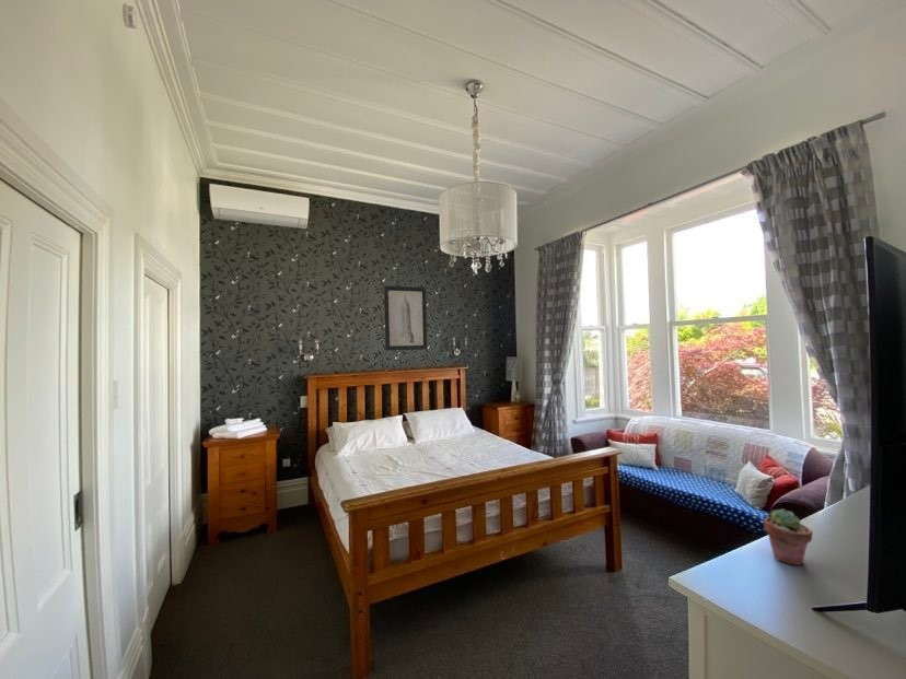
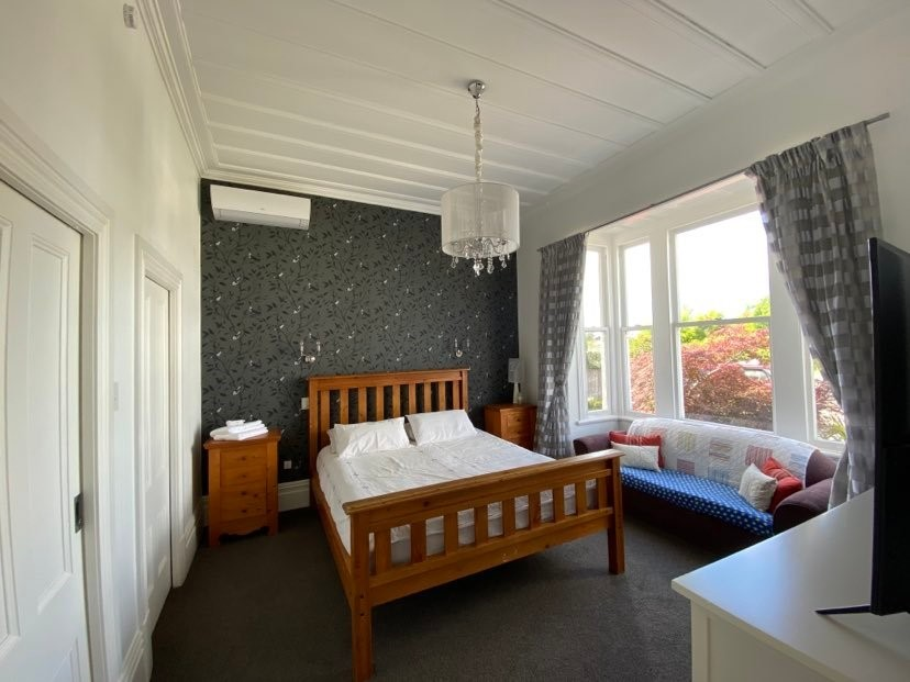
- wall art [383,284,428,352]
- potted succulent [763,507,814,566]
